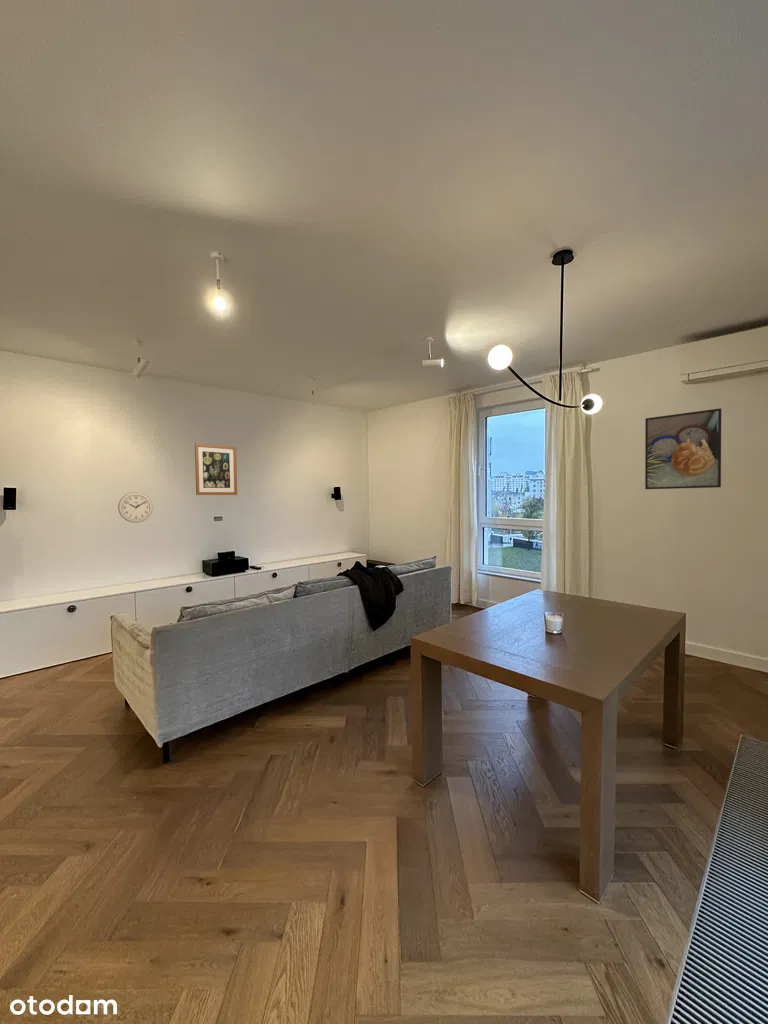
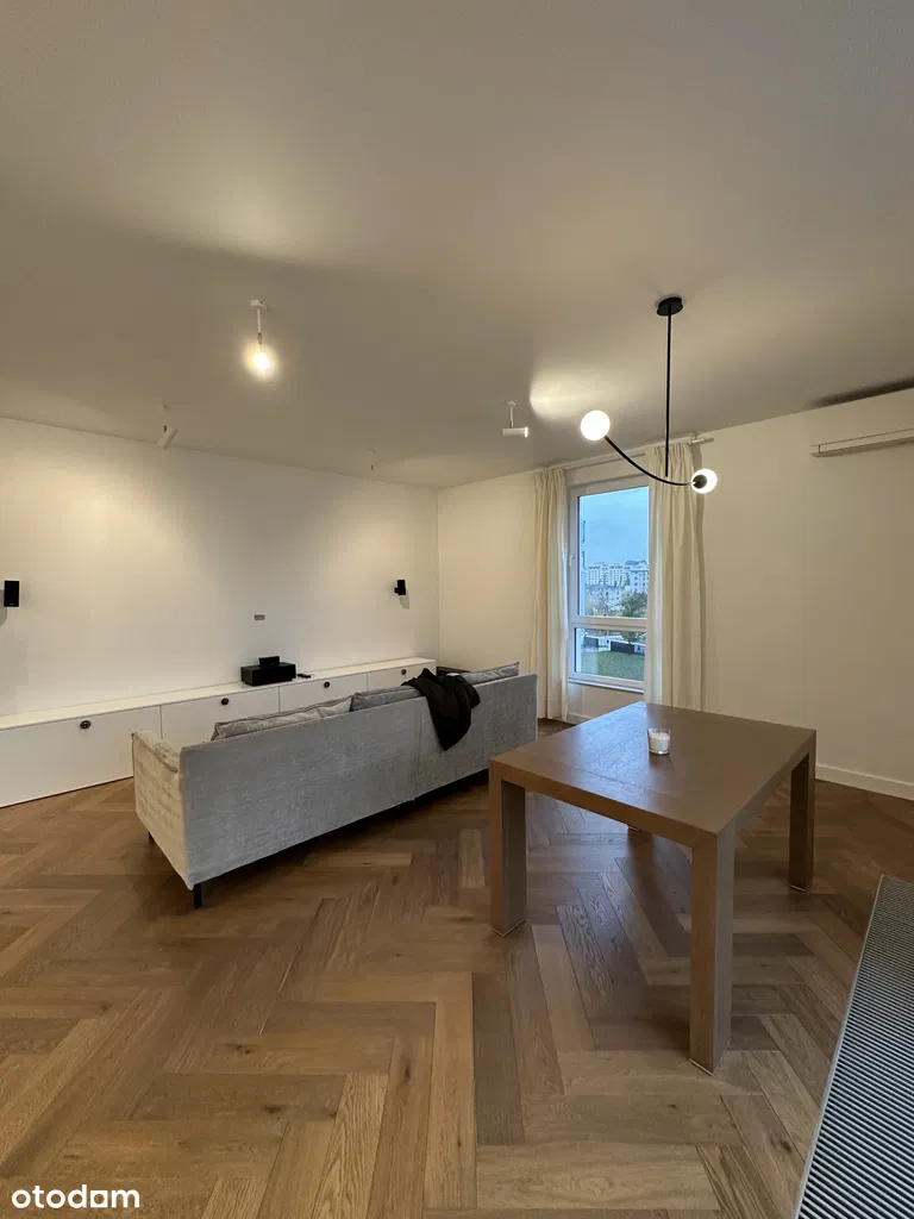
- wall clock [117,491,154,524]
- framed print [644,407,722,490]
- wall art [194,442,238,496]
